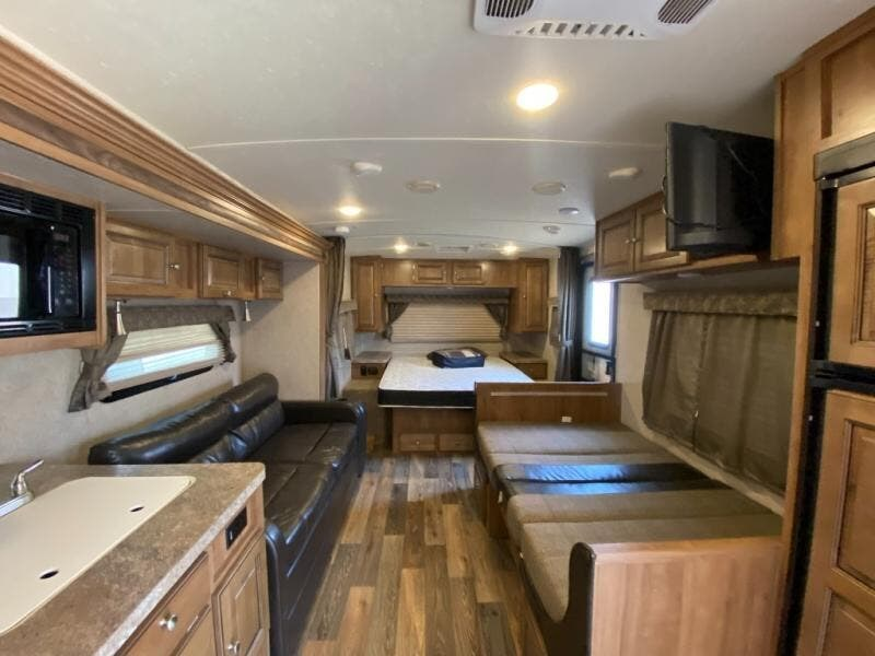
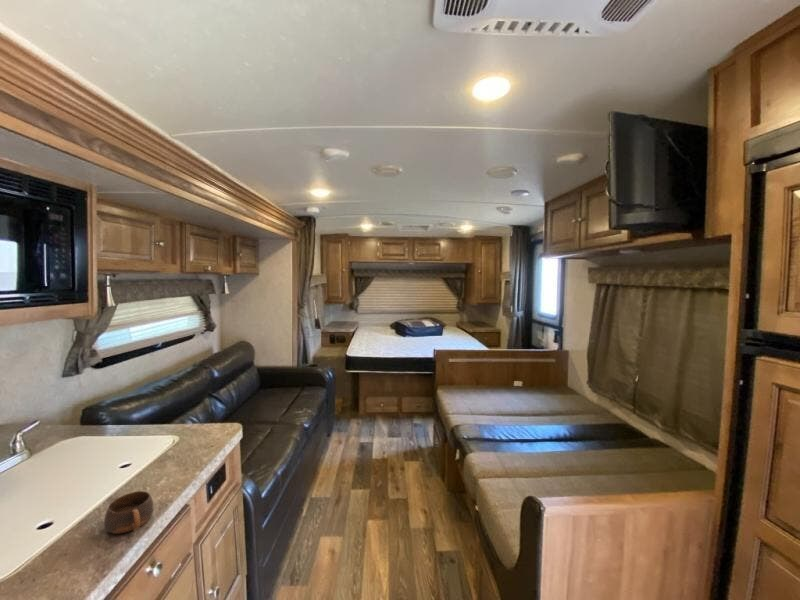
+ cup [103,490,154,535]
